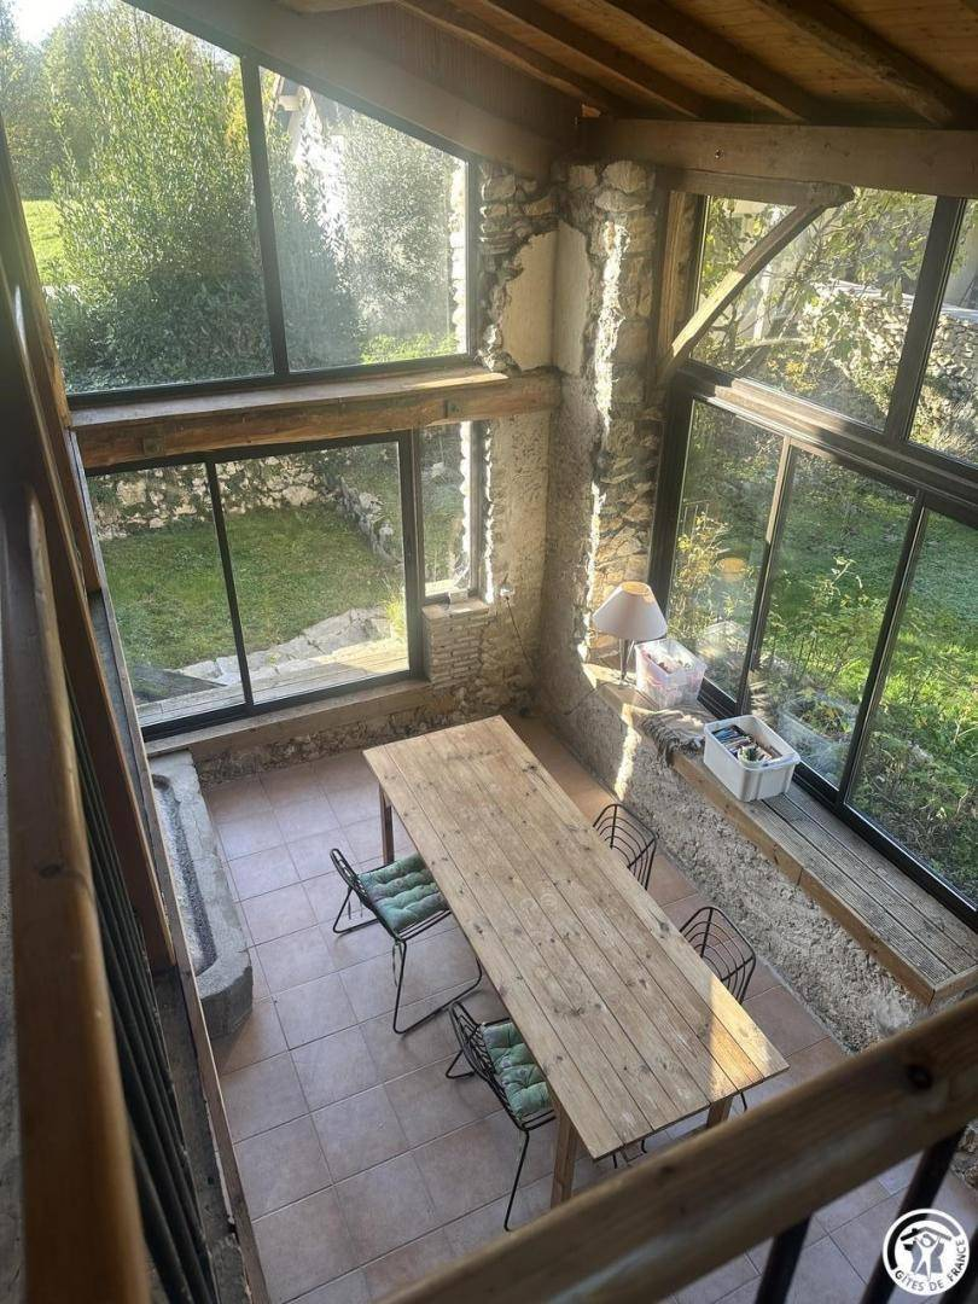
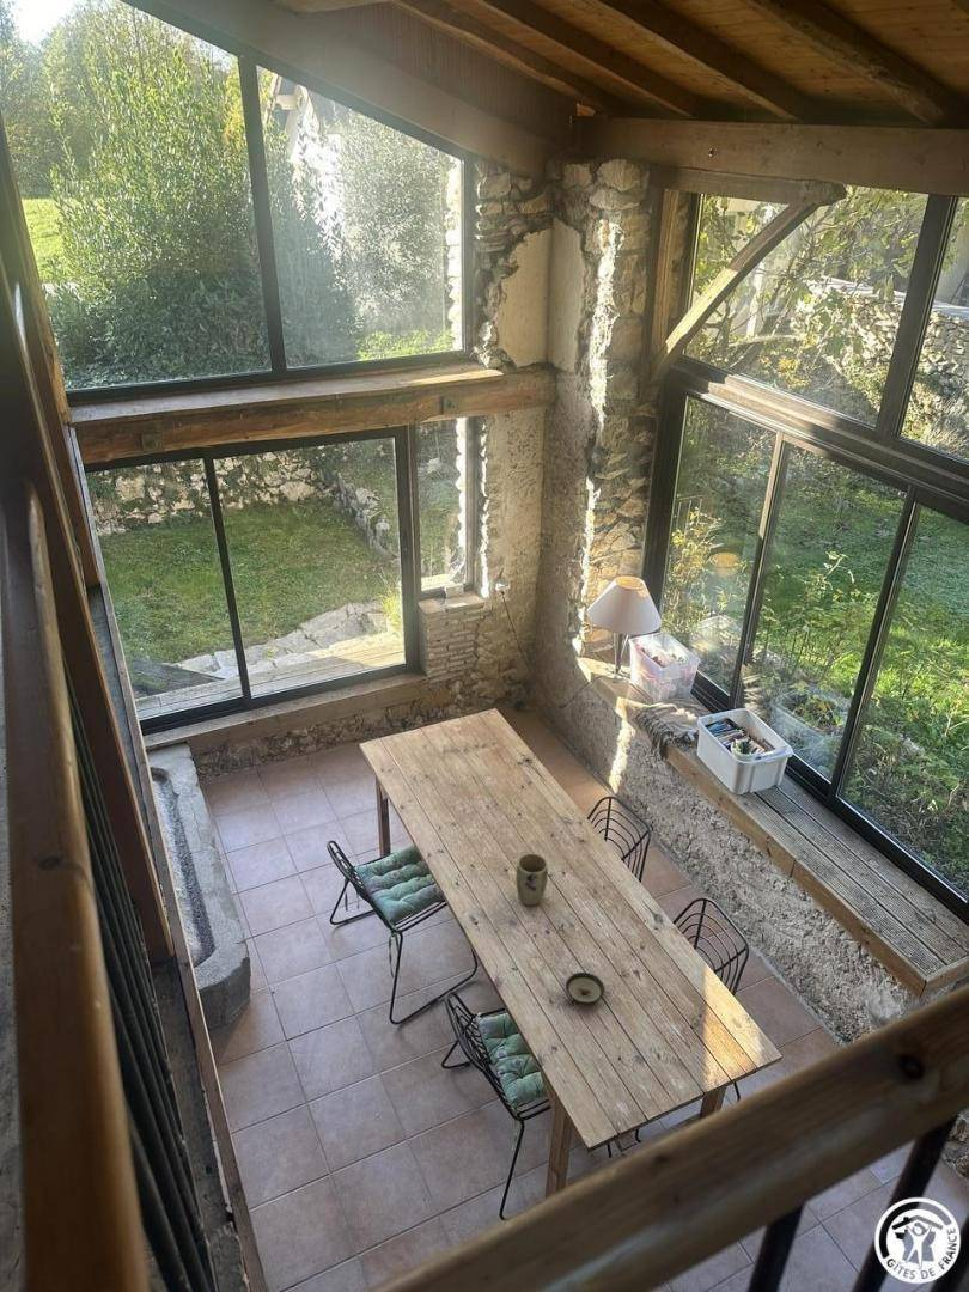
+ saucer [565,971,605,1005]
+ plant pot [514,852,549,907]
